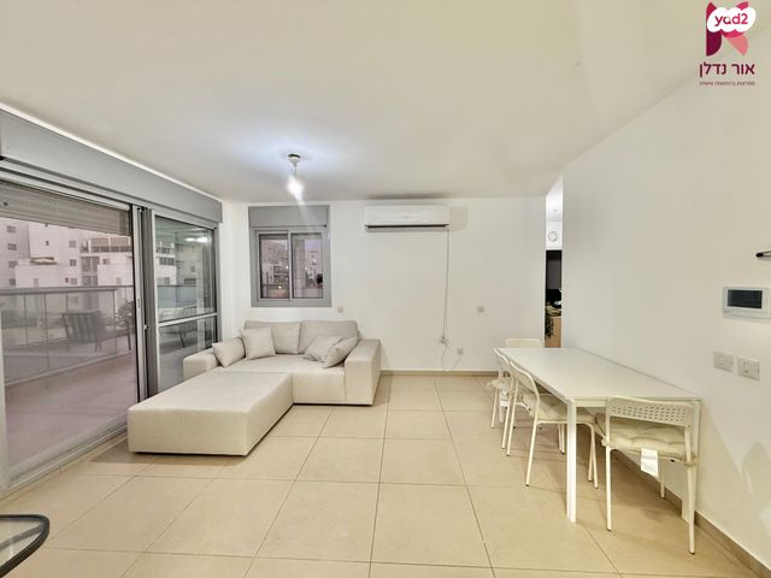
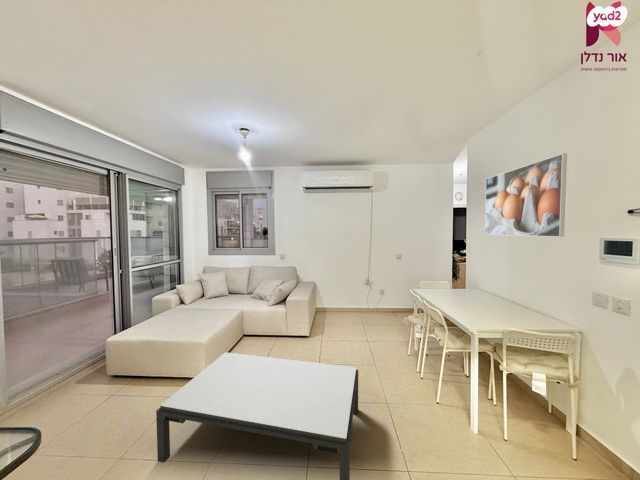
+ coffee table [155,352,359,480]
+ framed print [484,152,568,238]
